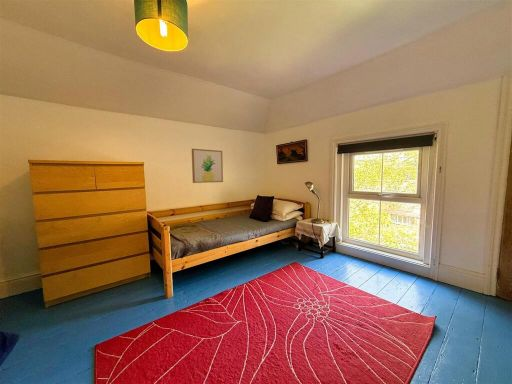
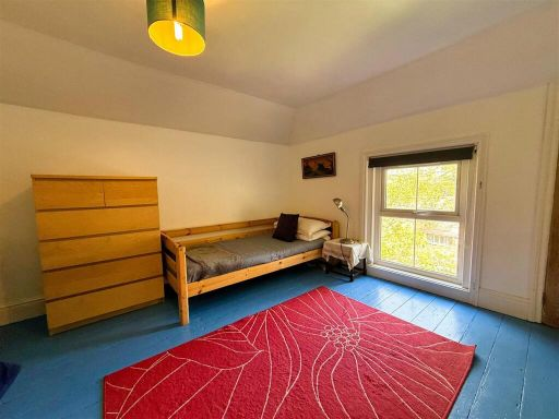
- wall art [191,148,224,184]
